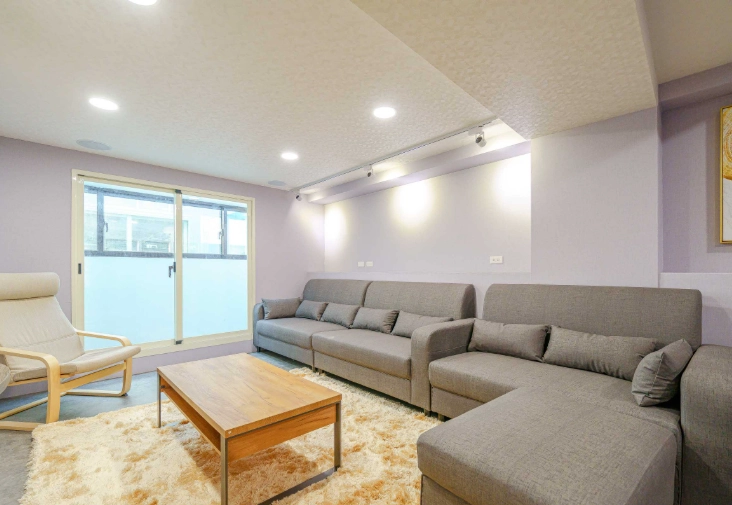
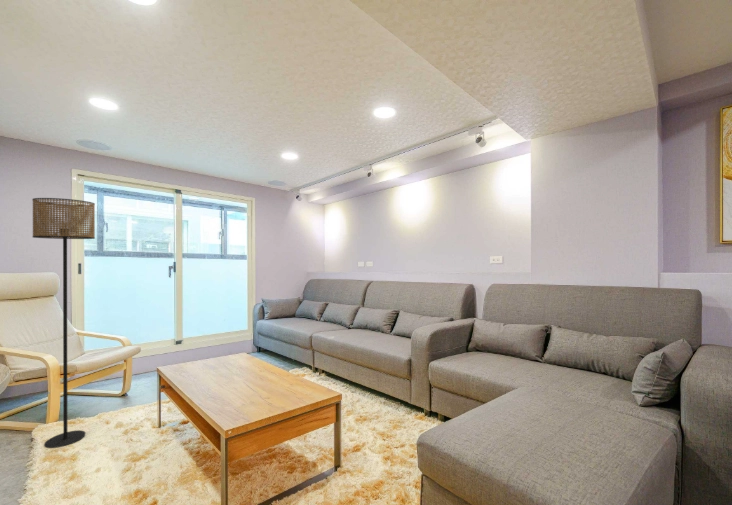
+ floor lamp [31,197,96,449]
